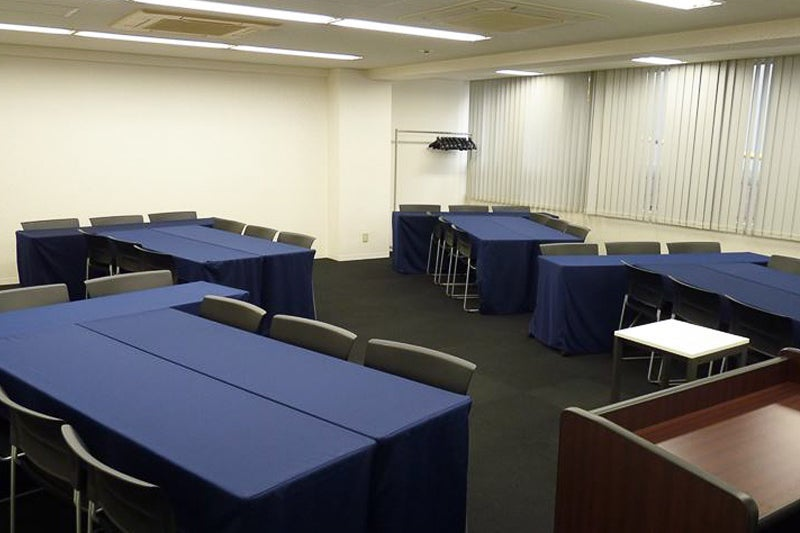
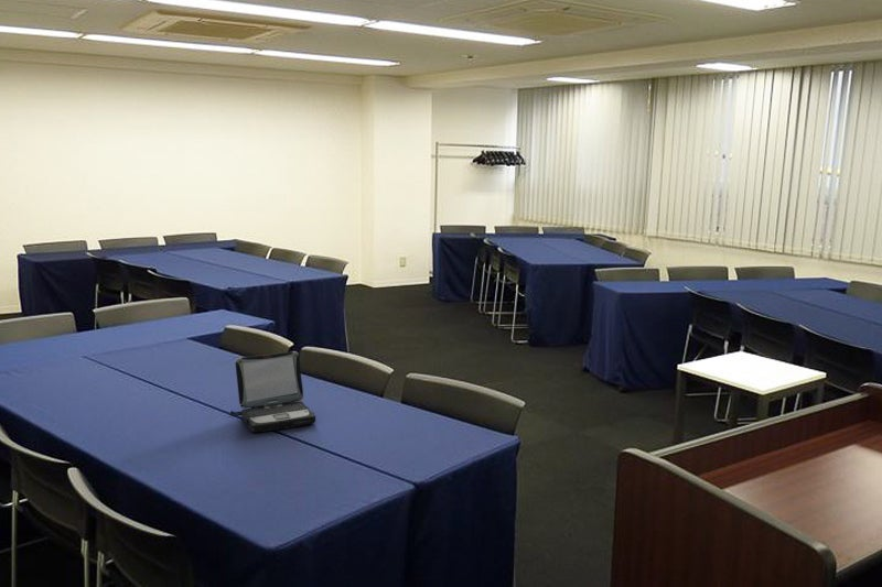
+ laptop [229,350,316,434]
